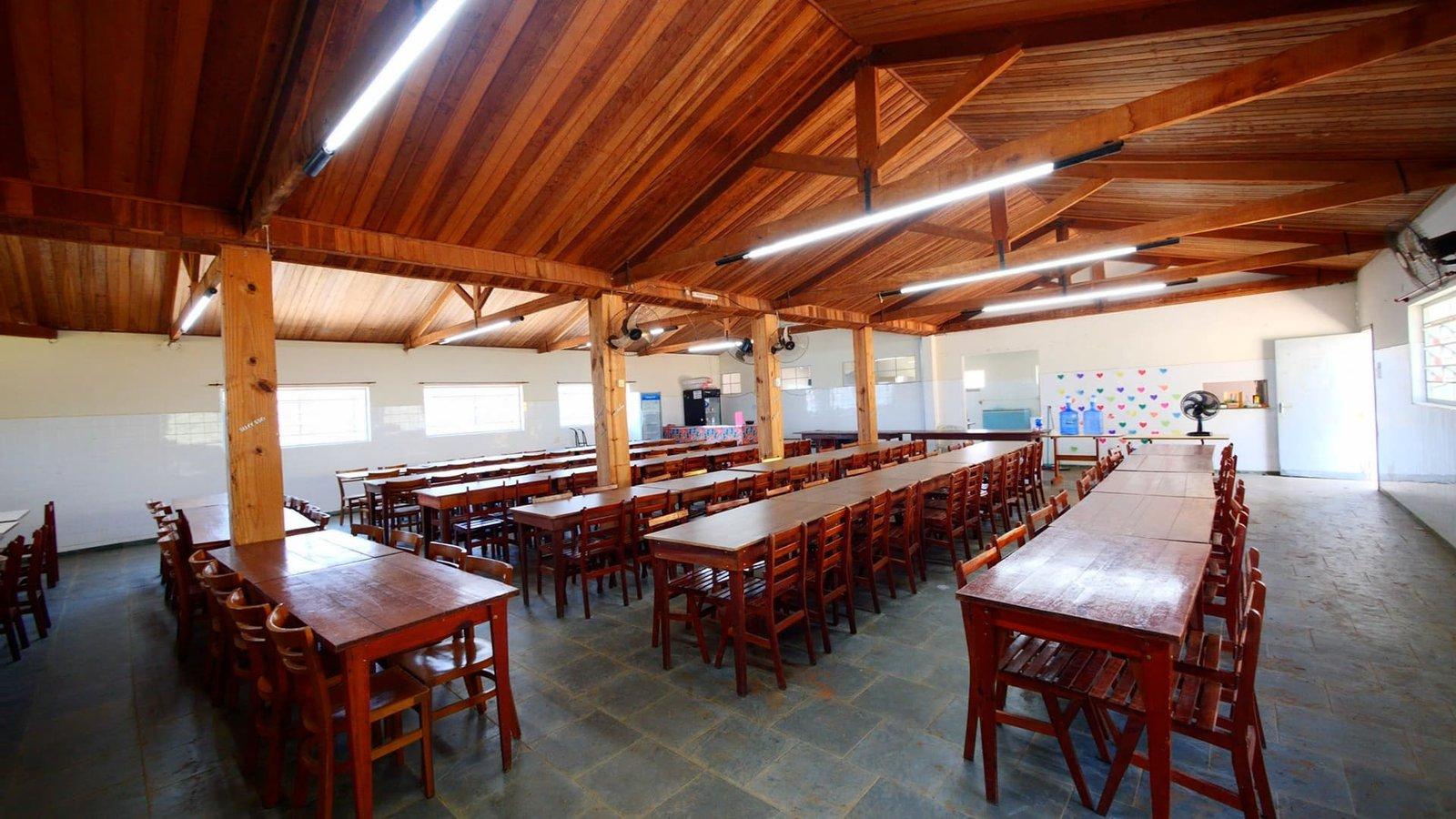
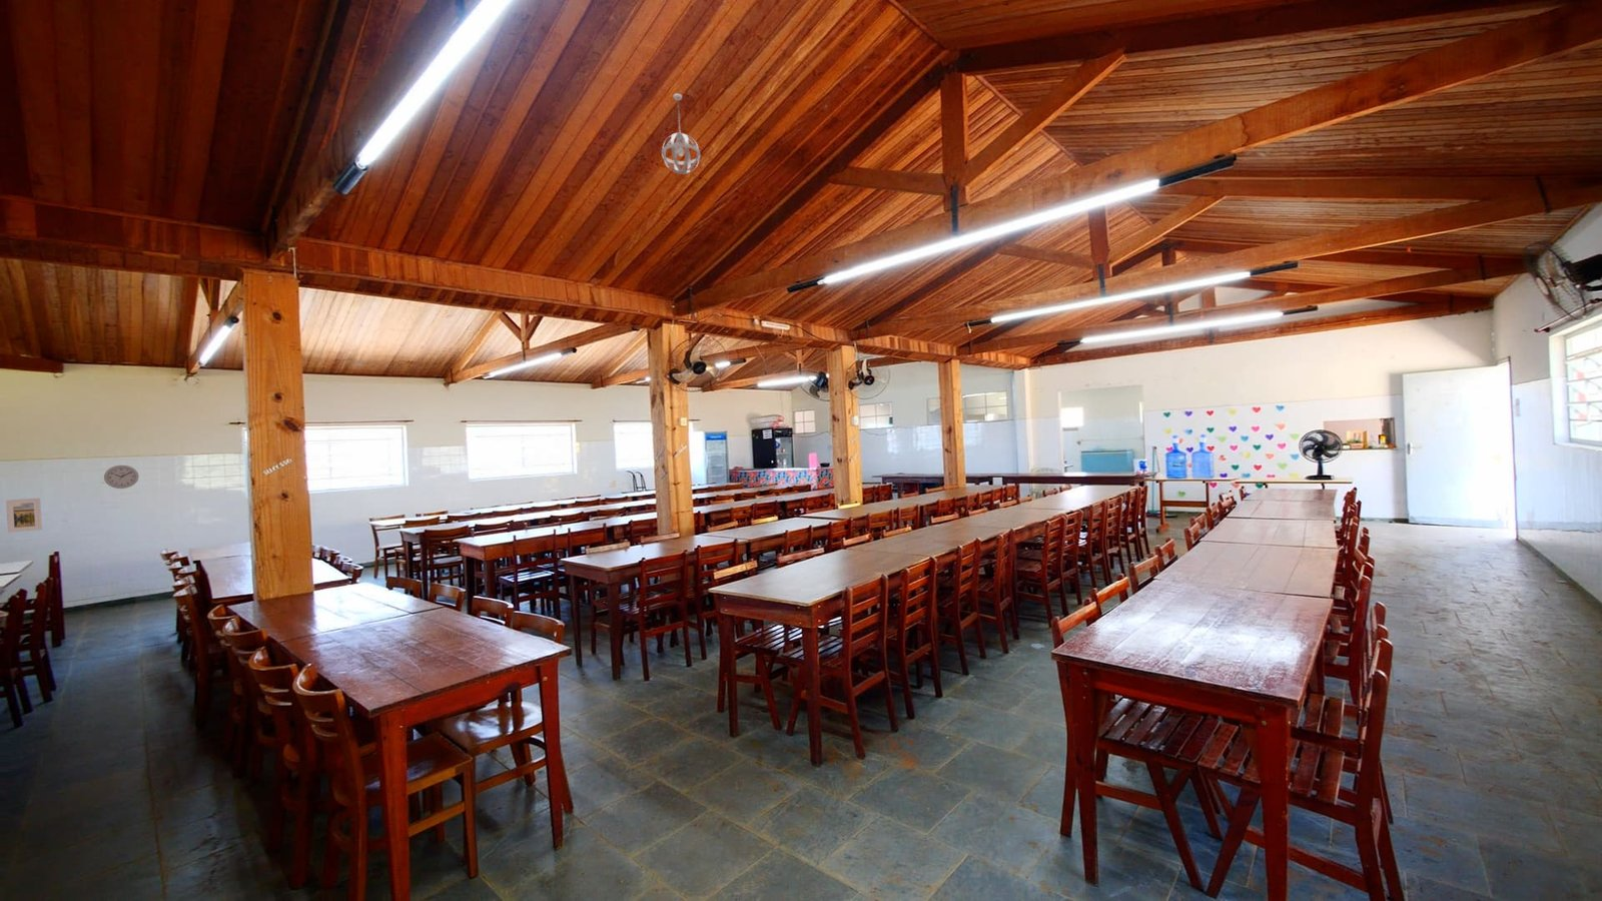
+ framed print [6,497,43,534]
+ pendant light [661,92,701,175]
+ wall clock [103,464,139,490]
